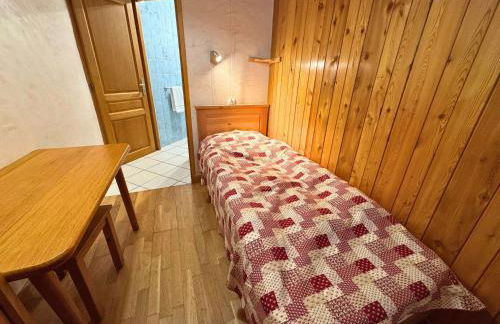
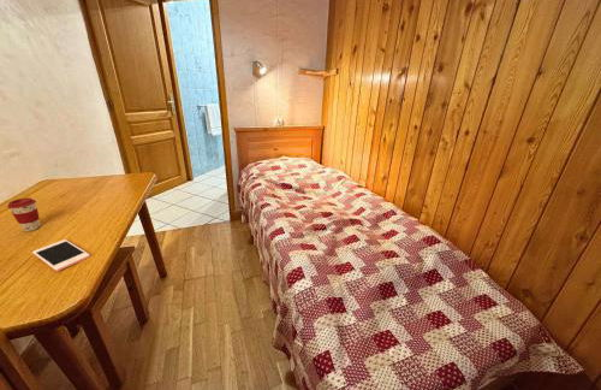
+ coffee cup [7,196,41,232]
+ cell phone [31,238,91,272]
